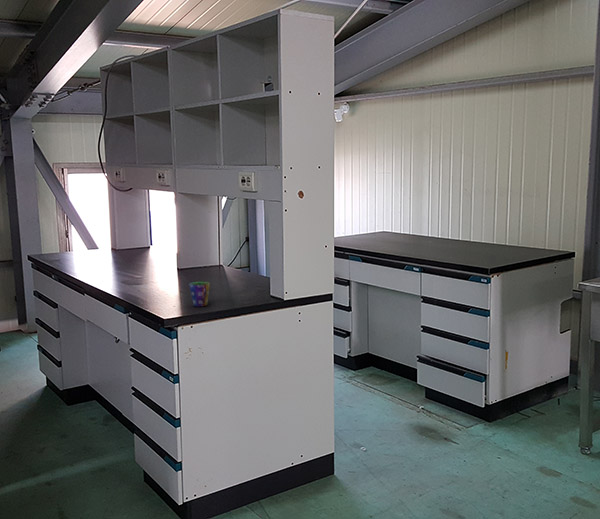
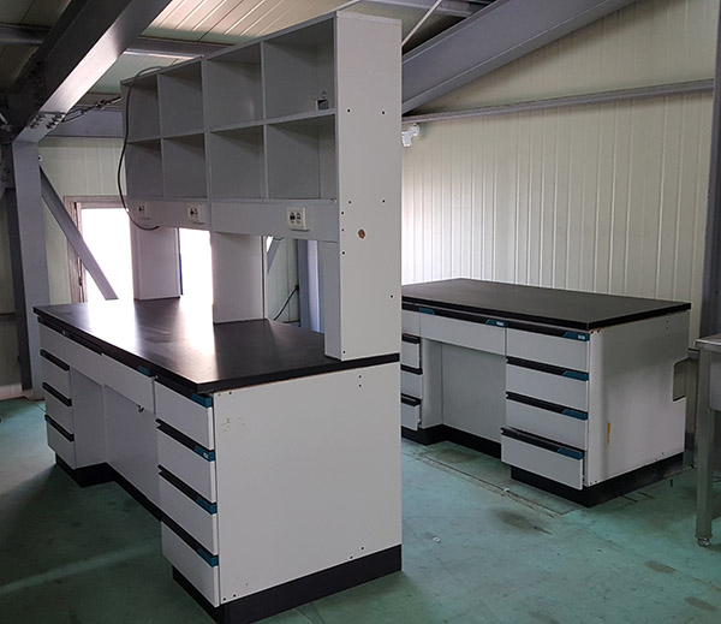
- cup [188,281,211,308]
